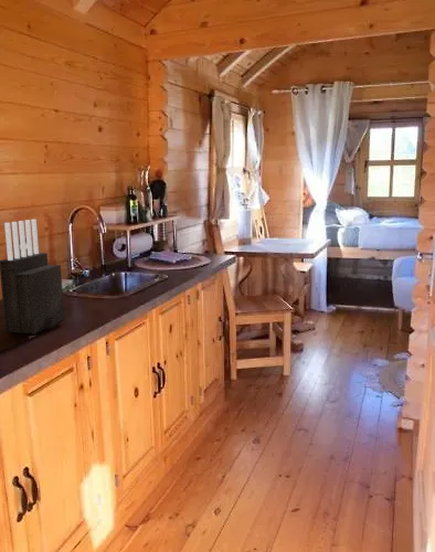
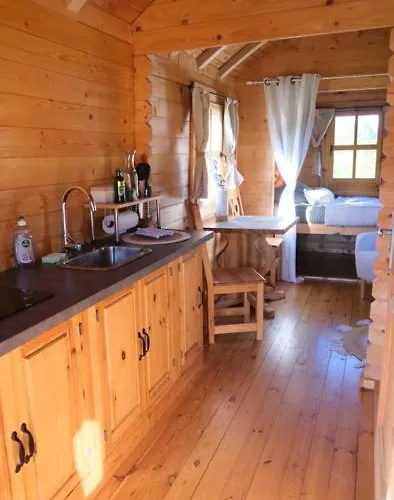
- knife block [0,219,65,336]
